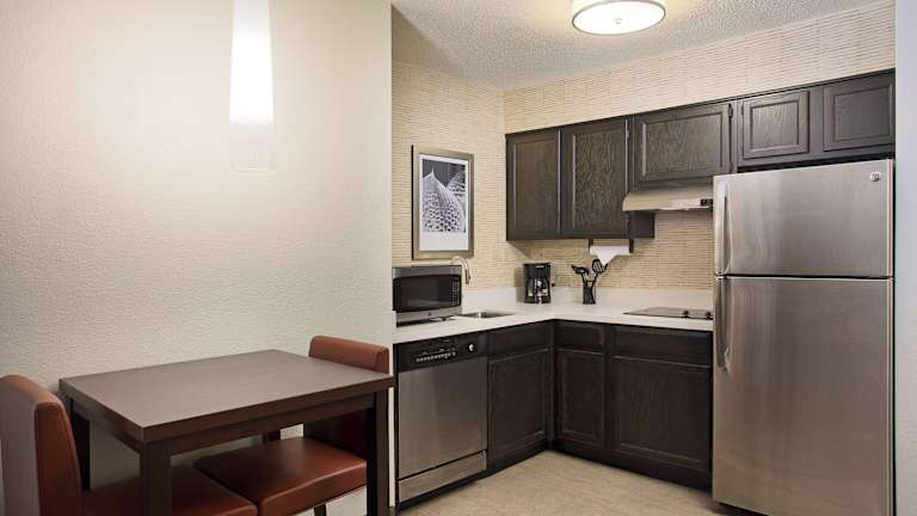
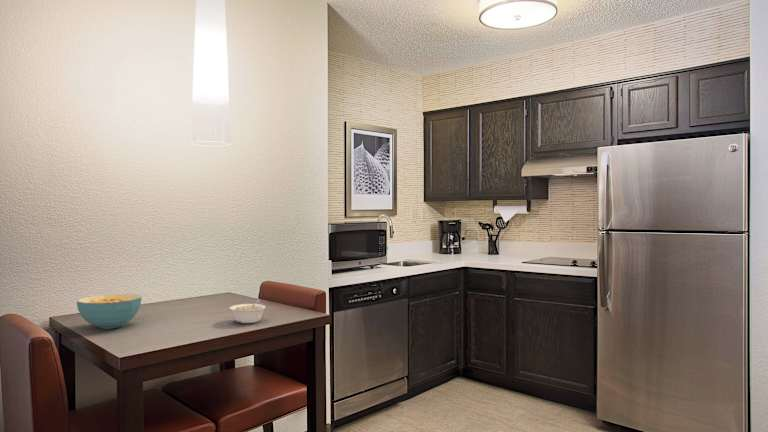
+ cereal bowl [76,293,143,330]
+ legume [229,299,267,324]
